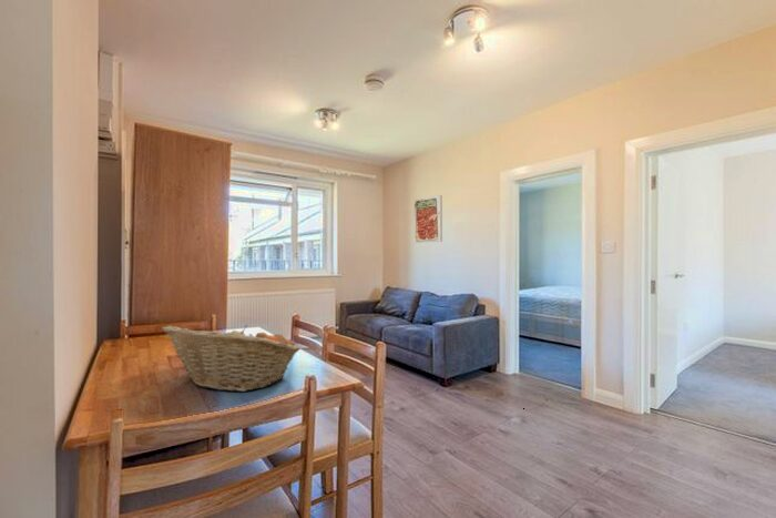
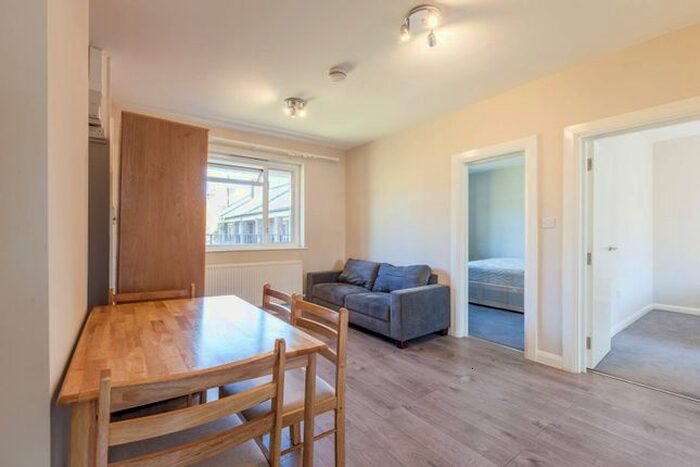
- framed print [413,194,443,244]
- fruit basket [161,324,302,393]
